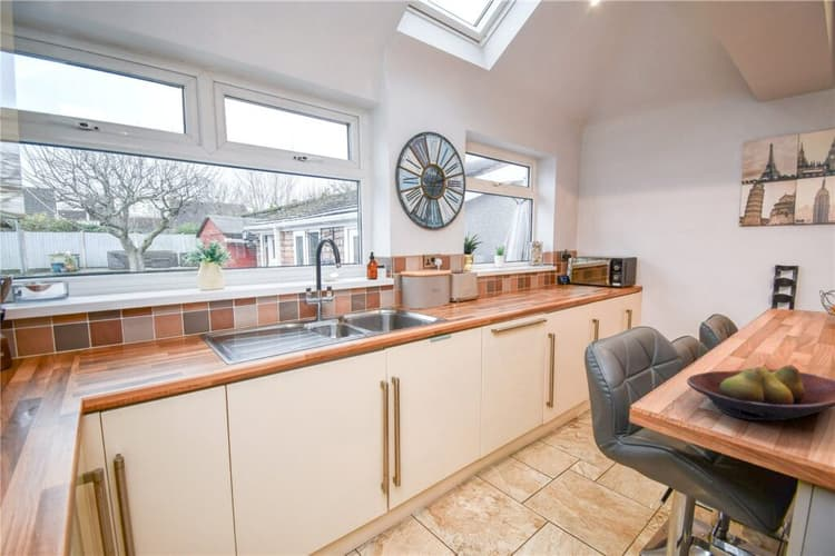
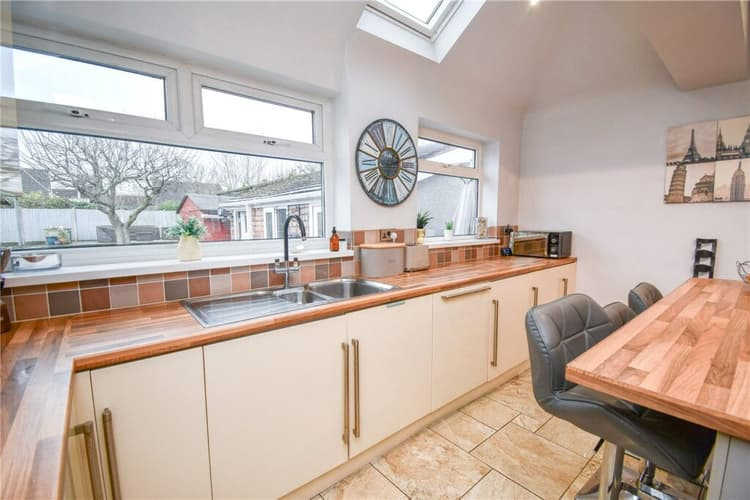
- fruit bowl [686,364,835,421]
